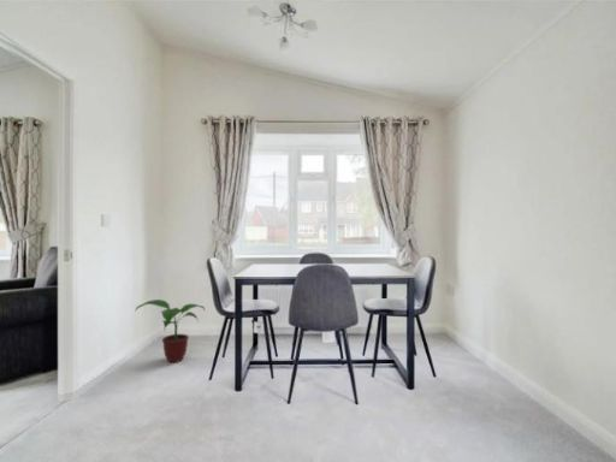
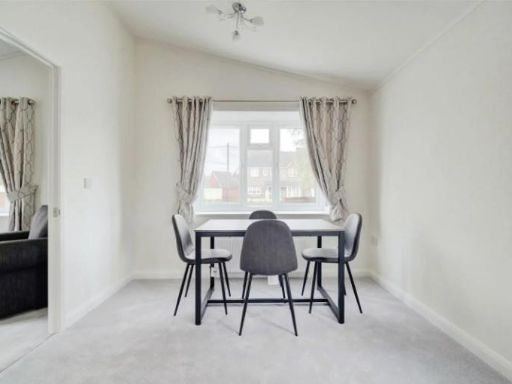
- potted plant [134,298,207,363]
